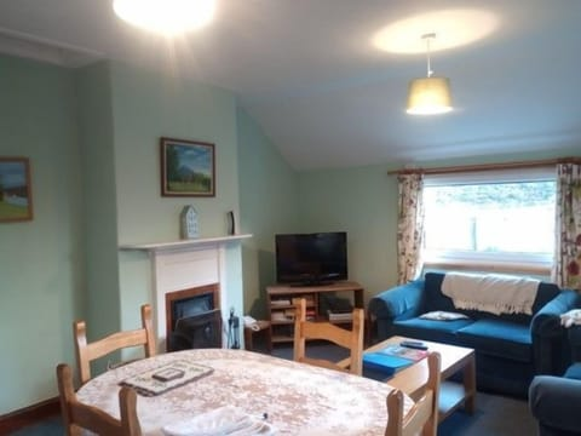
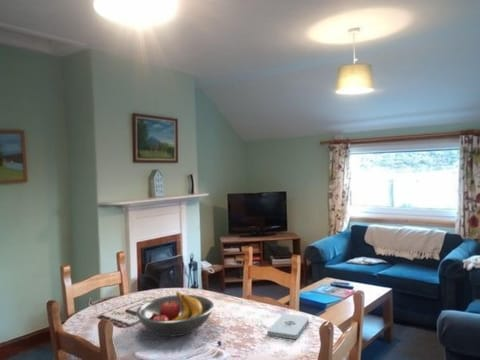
+ fruit bowl [135,291,215,337]
+ notepad [266,313,310,340]
